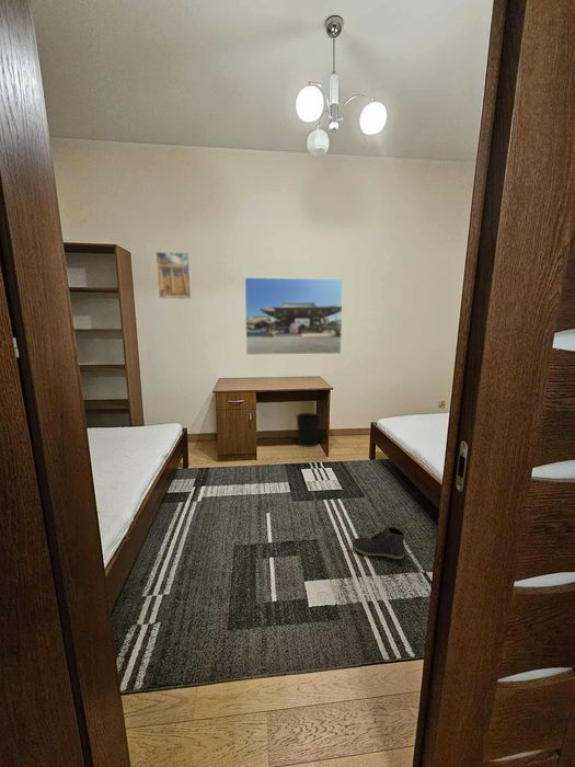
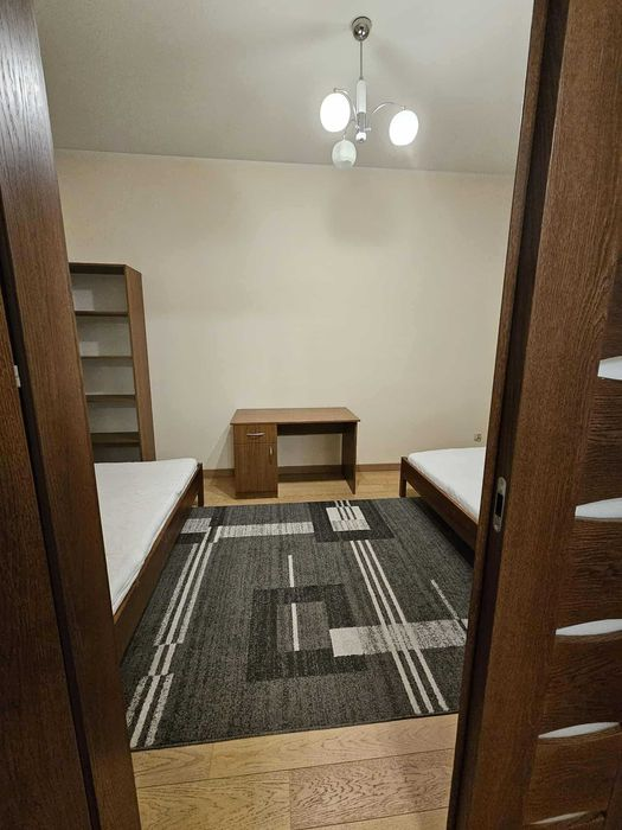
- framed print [154,251,193,300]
- sneaker [352,526,405,560]
- wastebasket [295,412,322,448]
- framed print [243,276,344,356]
